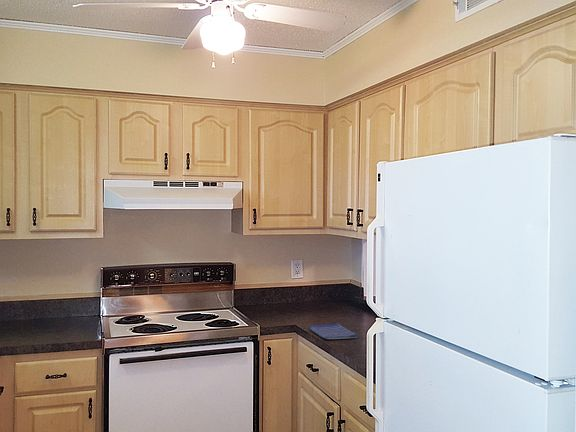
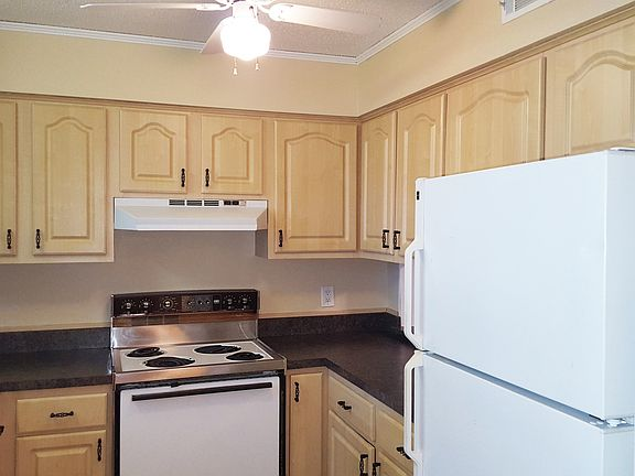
- dish towel [308,322,358,340]
